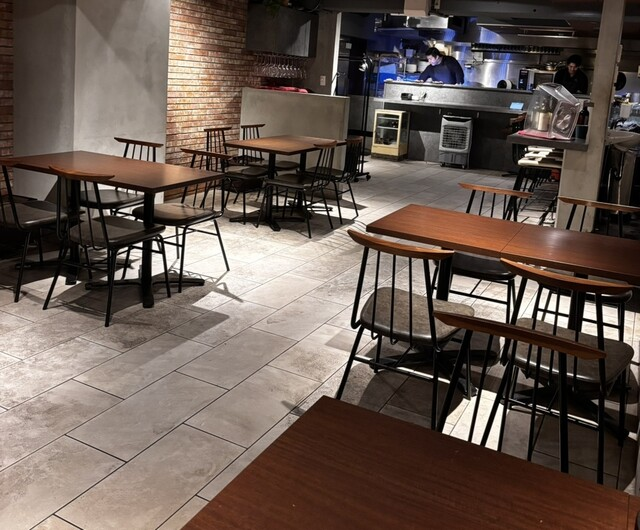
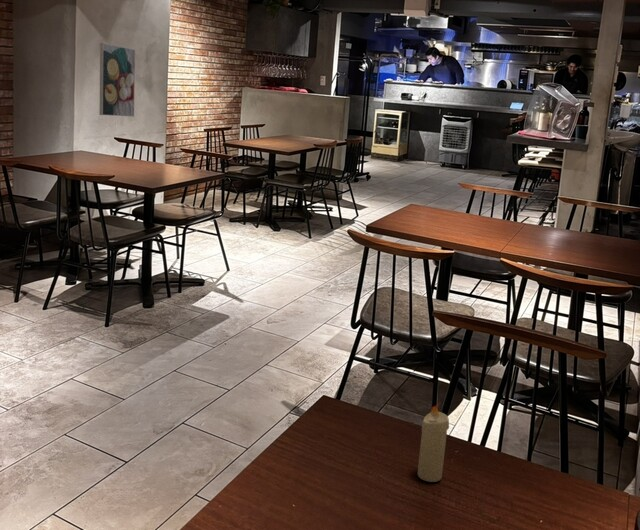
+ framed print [99,42,136,118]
+ candle [417,402,450,483]
